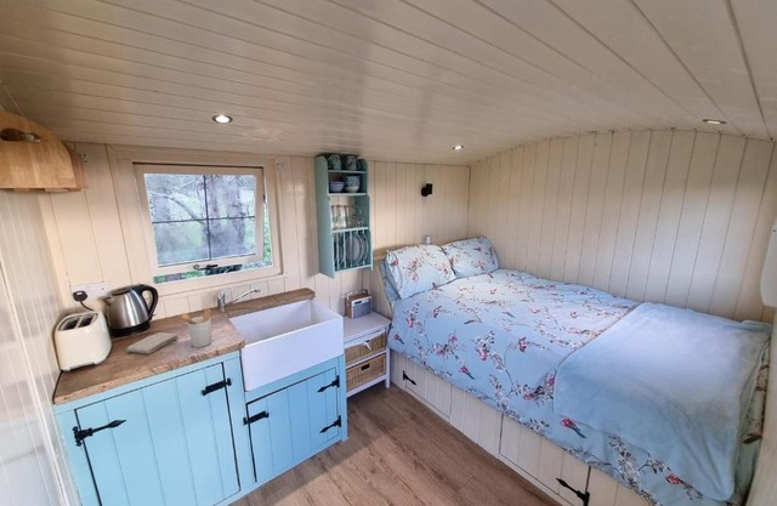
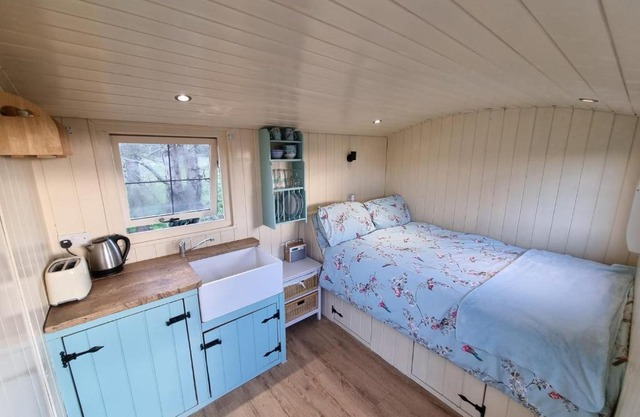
- utensil holder [178,308,212,348]
- washcloth [126,331,180,354]
